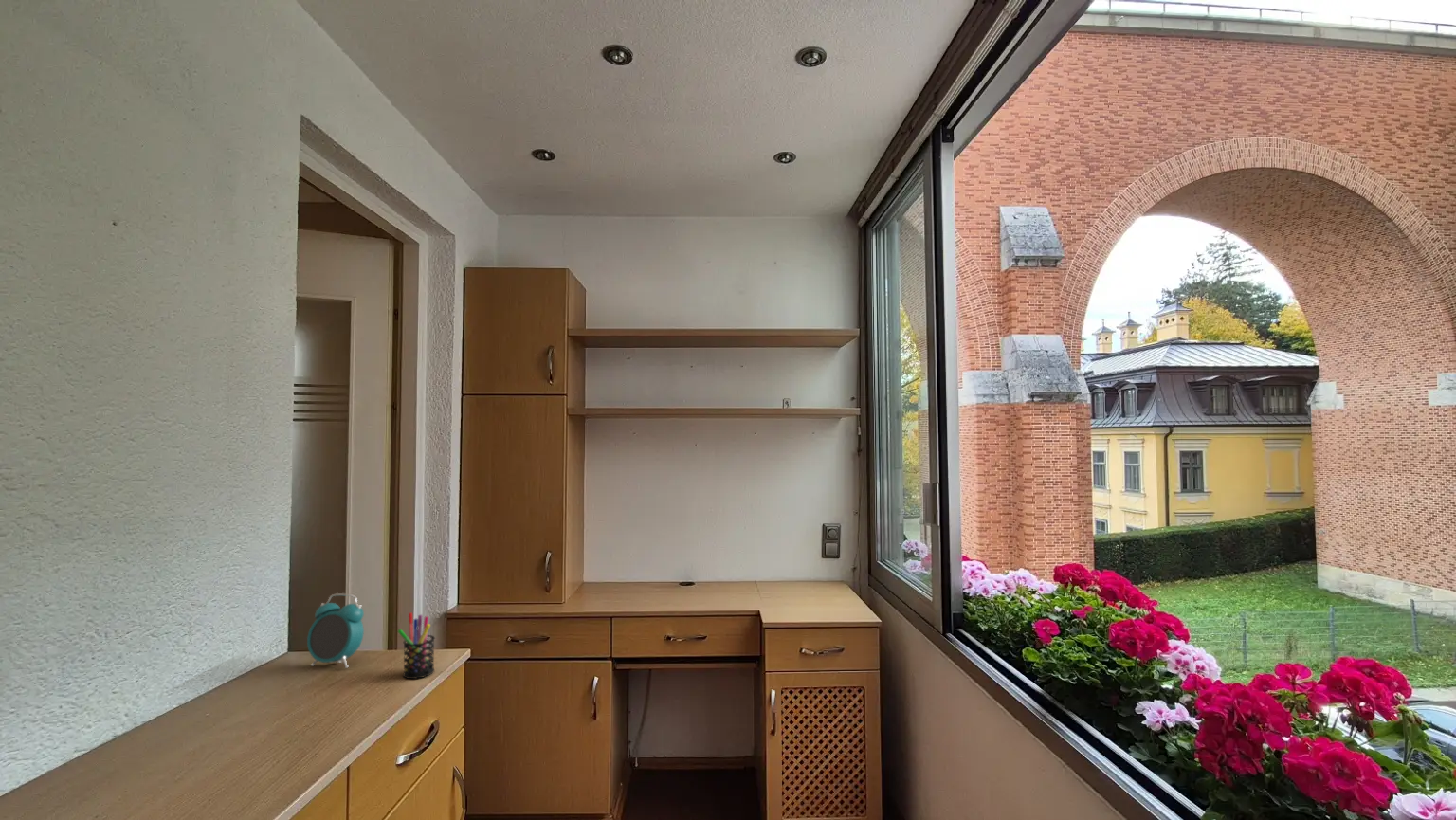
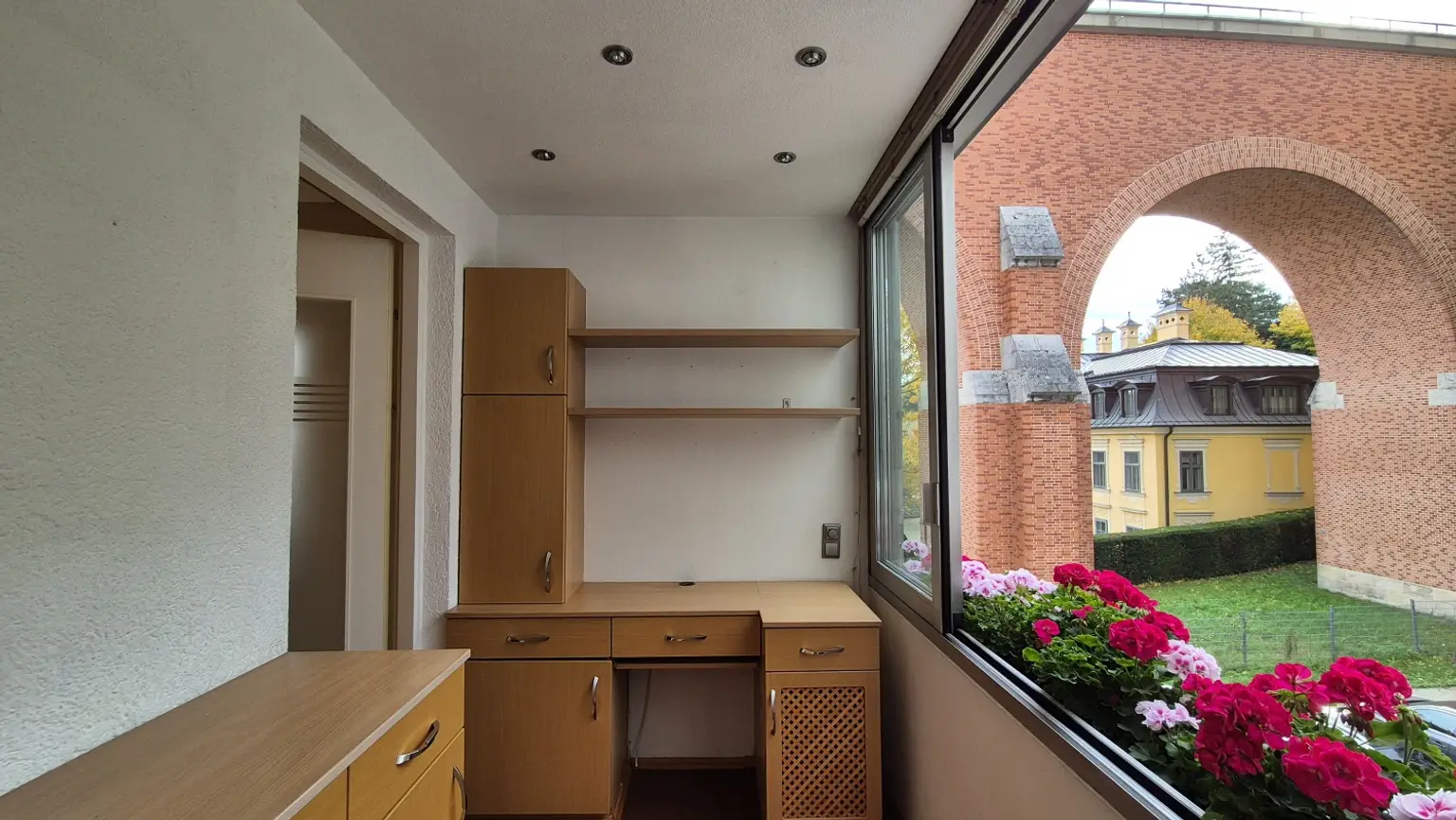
- pen holder [397,611,436,680]
- alarm clock [306,592,365,669]
